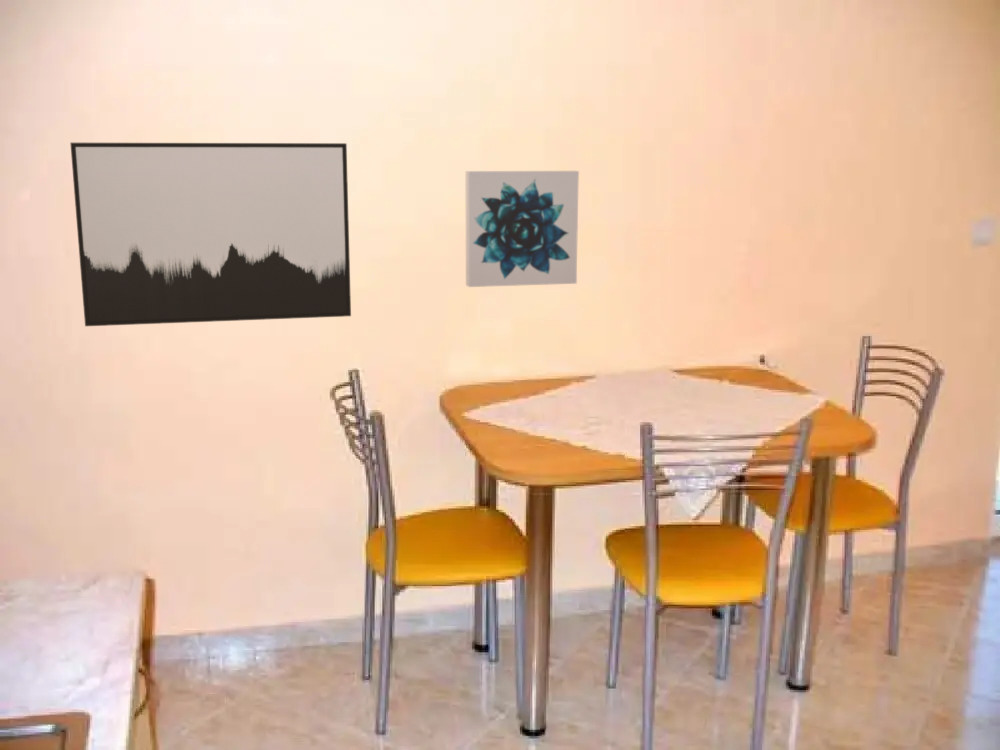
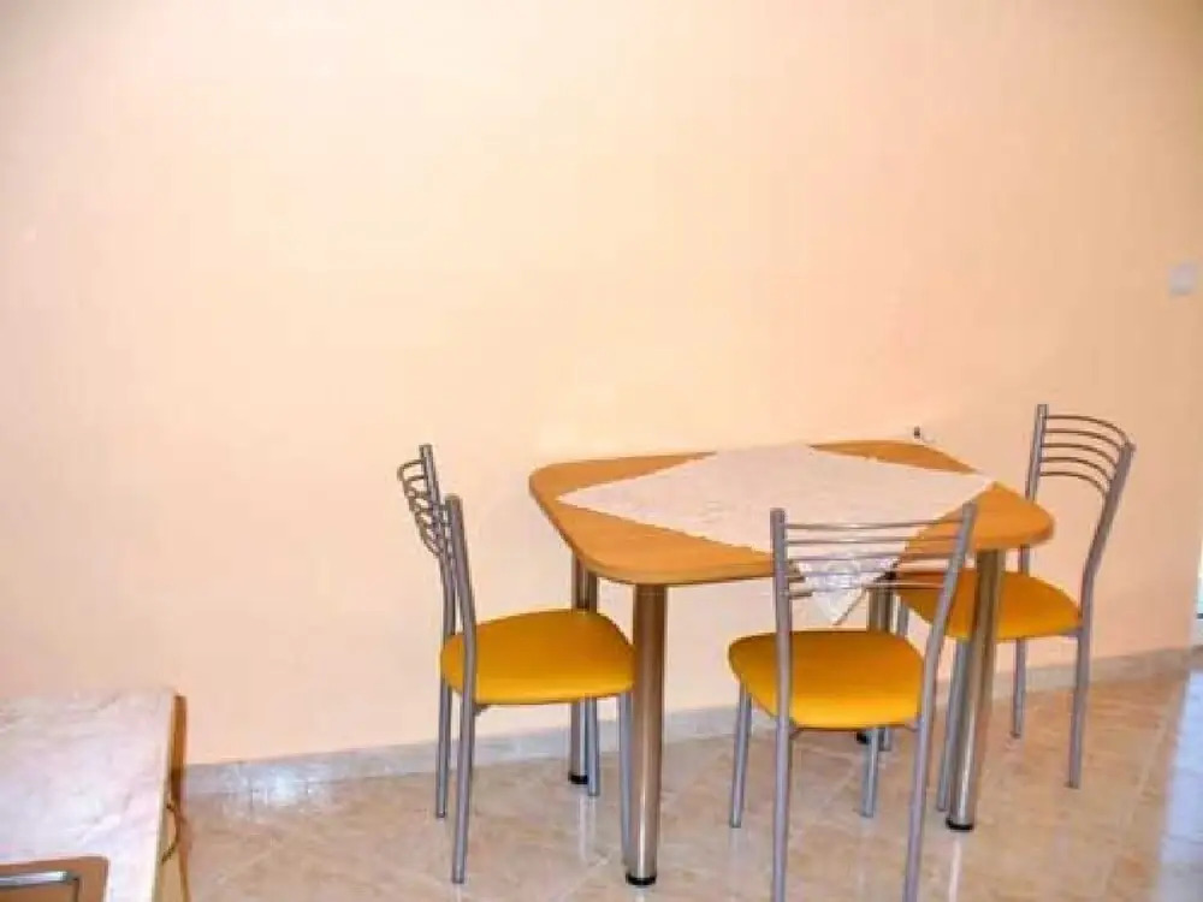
- wall art [69,142,352,327]
- wall art [465,170,580,288]
